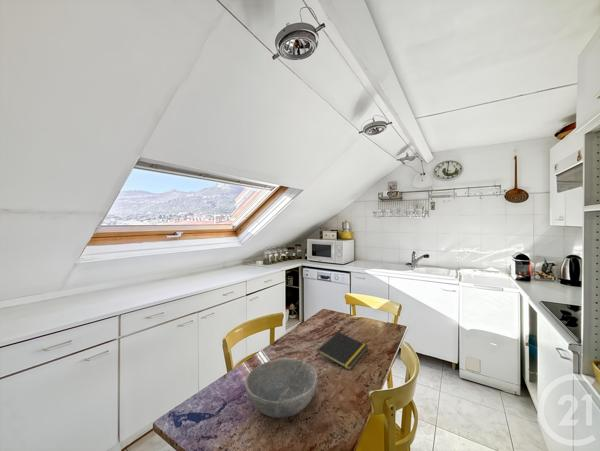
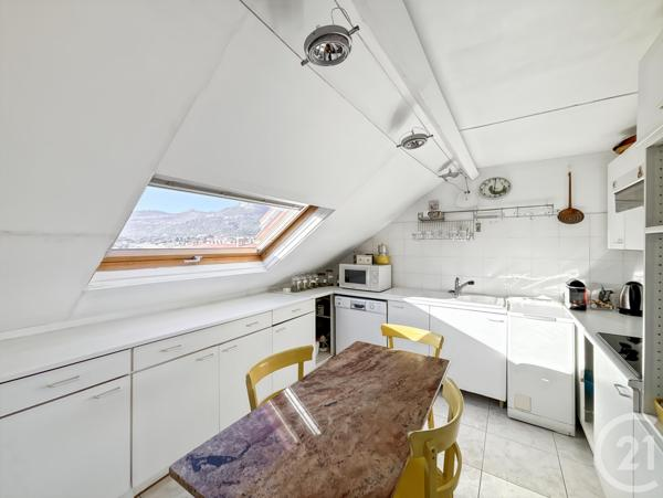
- notepad [316,331,369,371]
- bowl [244,357,319,419]
